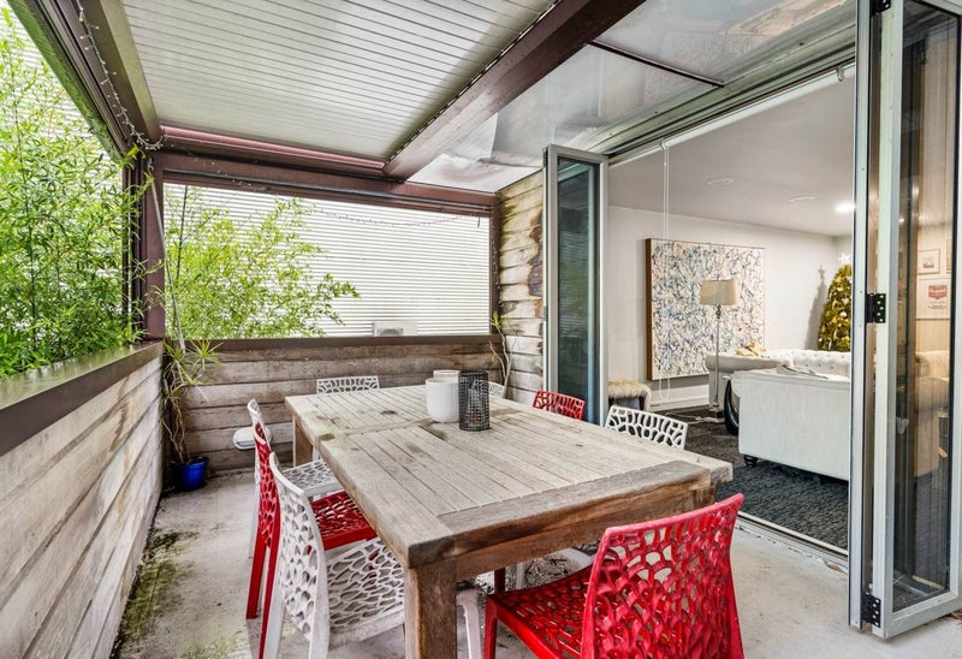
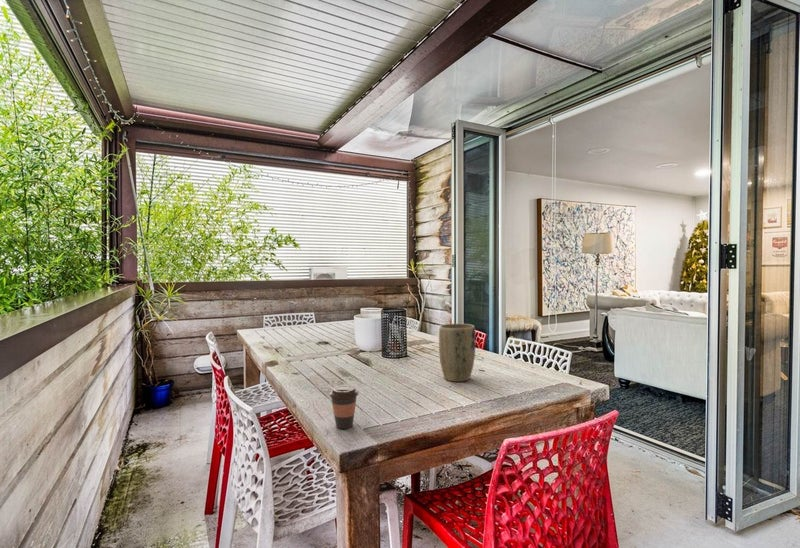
+ coffee cup [328,384,360,430]
+ plant pot [438,322,477,383]
